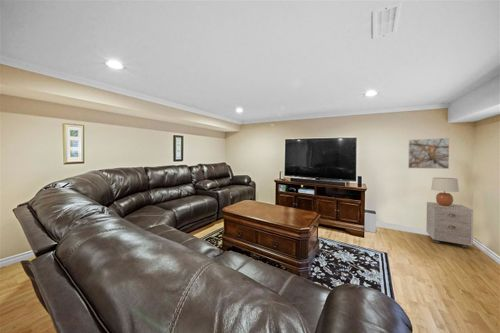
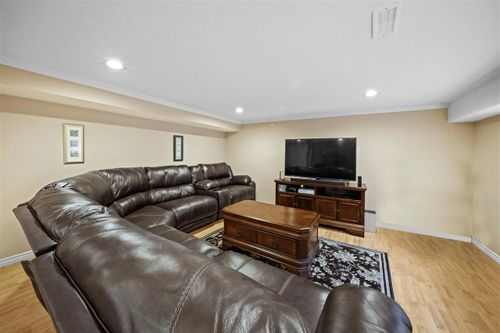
- cabinet [425,201,474,249]
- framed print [407,137,450,170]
- lamp [430,177,460,206]
